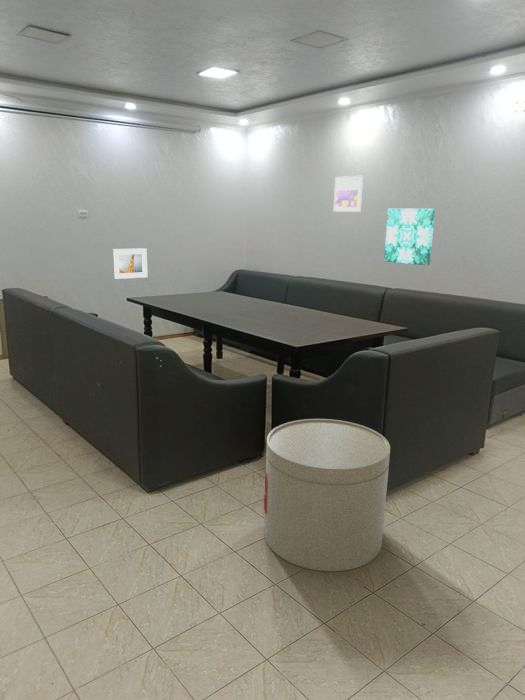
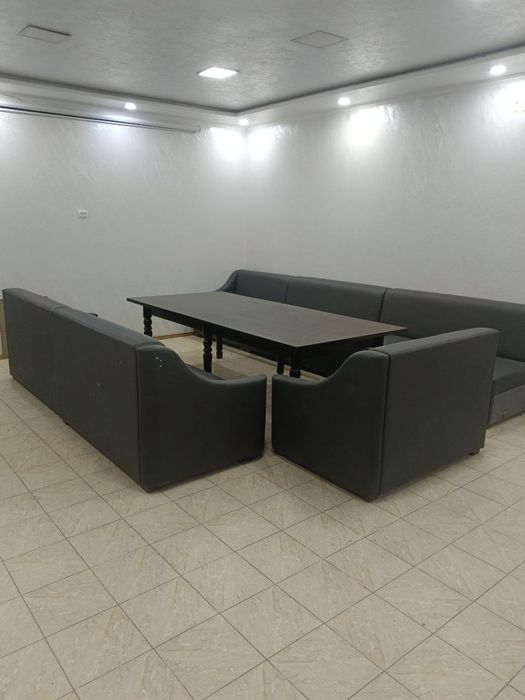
- side table [263,418,391,572]
- wall art [383,208,436,266]
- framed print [112,247,148,280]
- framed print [333,175,364,213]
